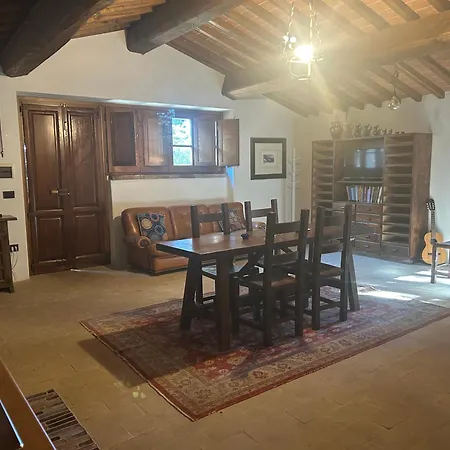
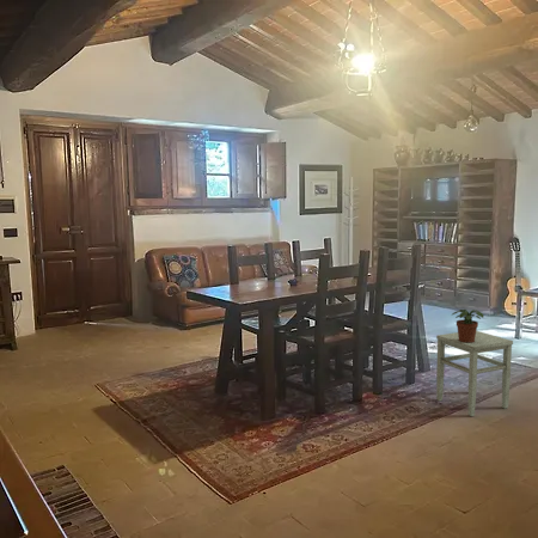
+ stool [435,330,514,417]
+ potted plant [451,308,485,343]
